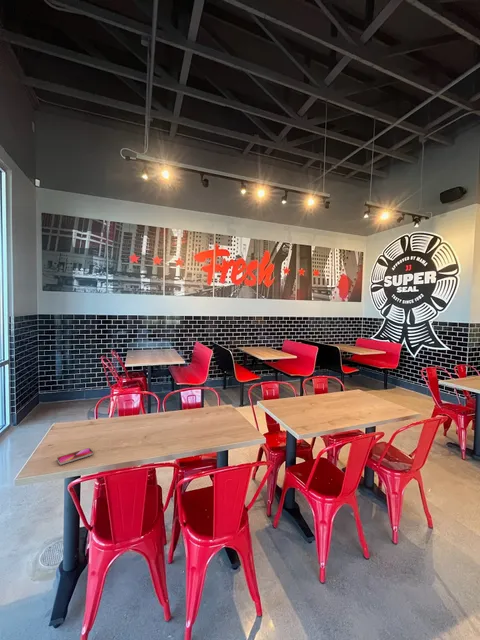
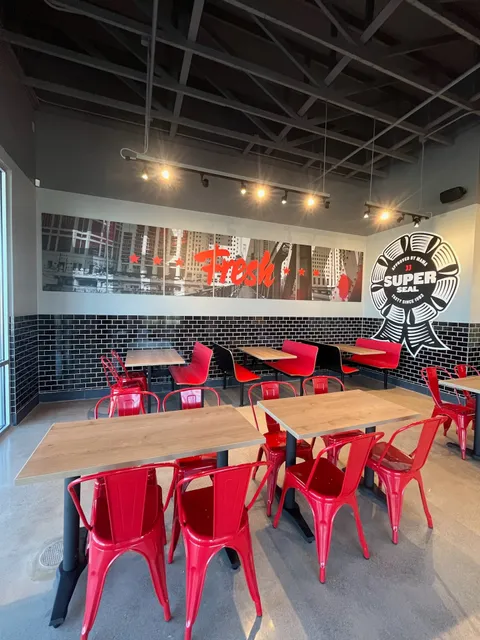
- smartphone [56,447,94,465]
